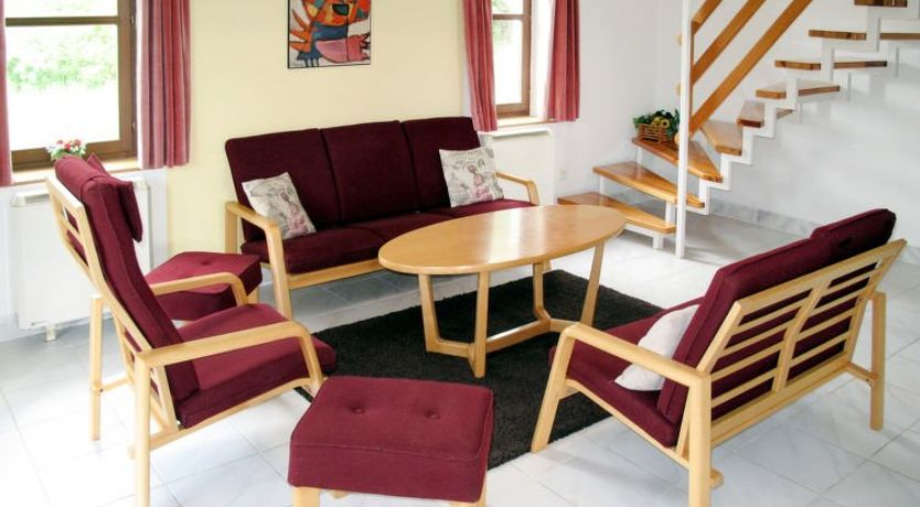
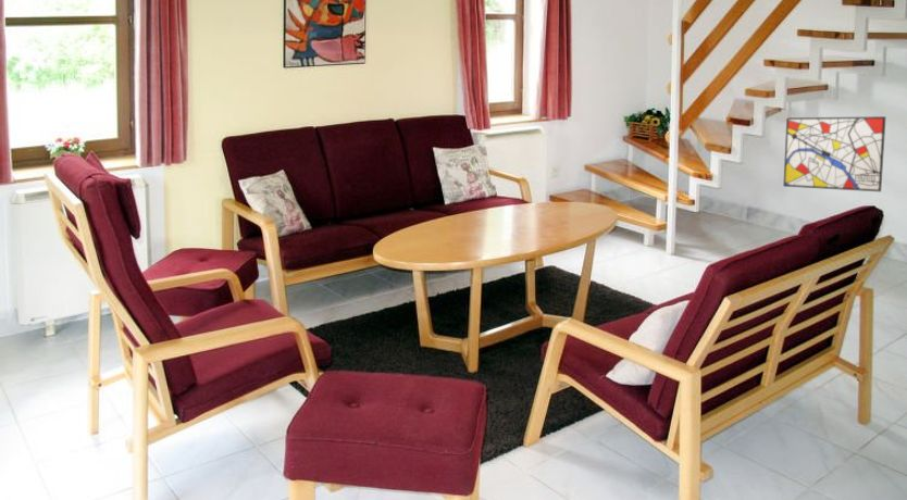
+ wall art [782,115,887,192]
